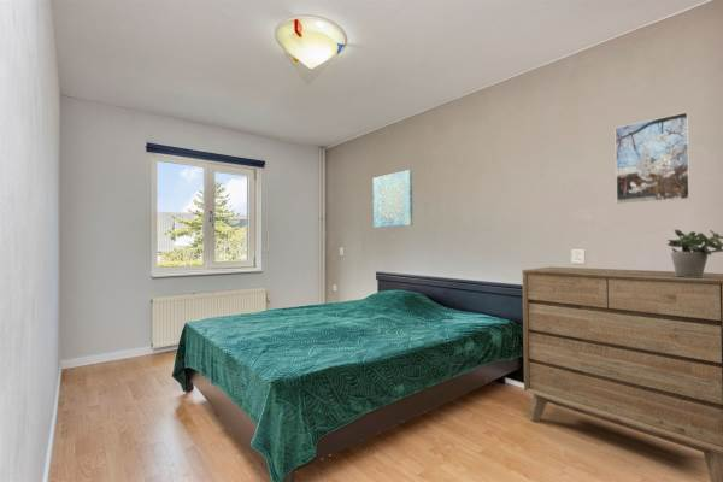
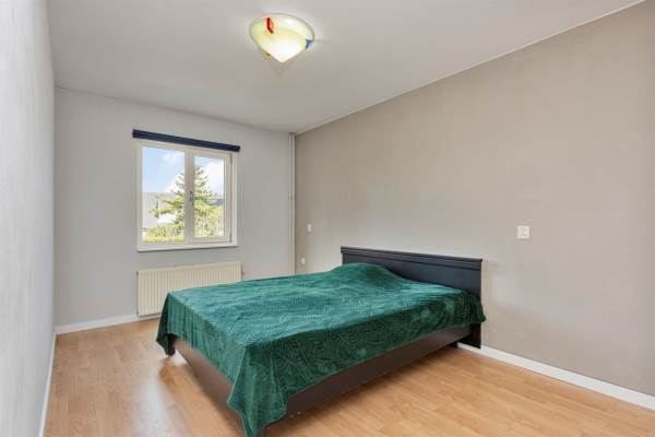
- potted plant [665,228,723,277]
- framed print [613,111,692,206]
- wall art [372,169,413,229]
- dresser [521,265,723,482]
